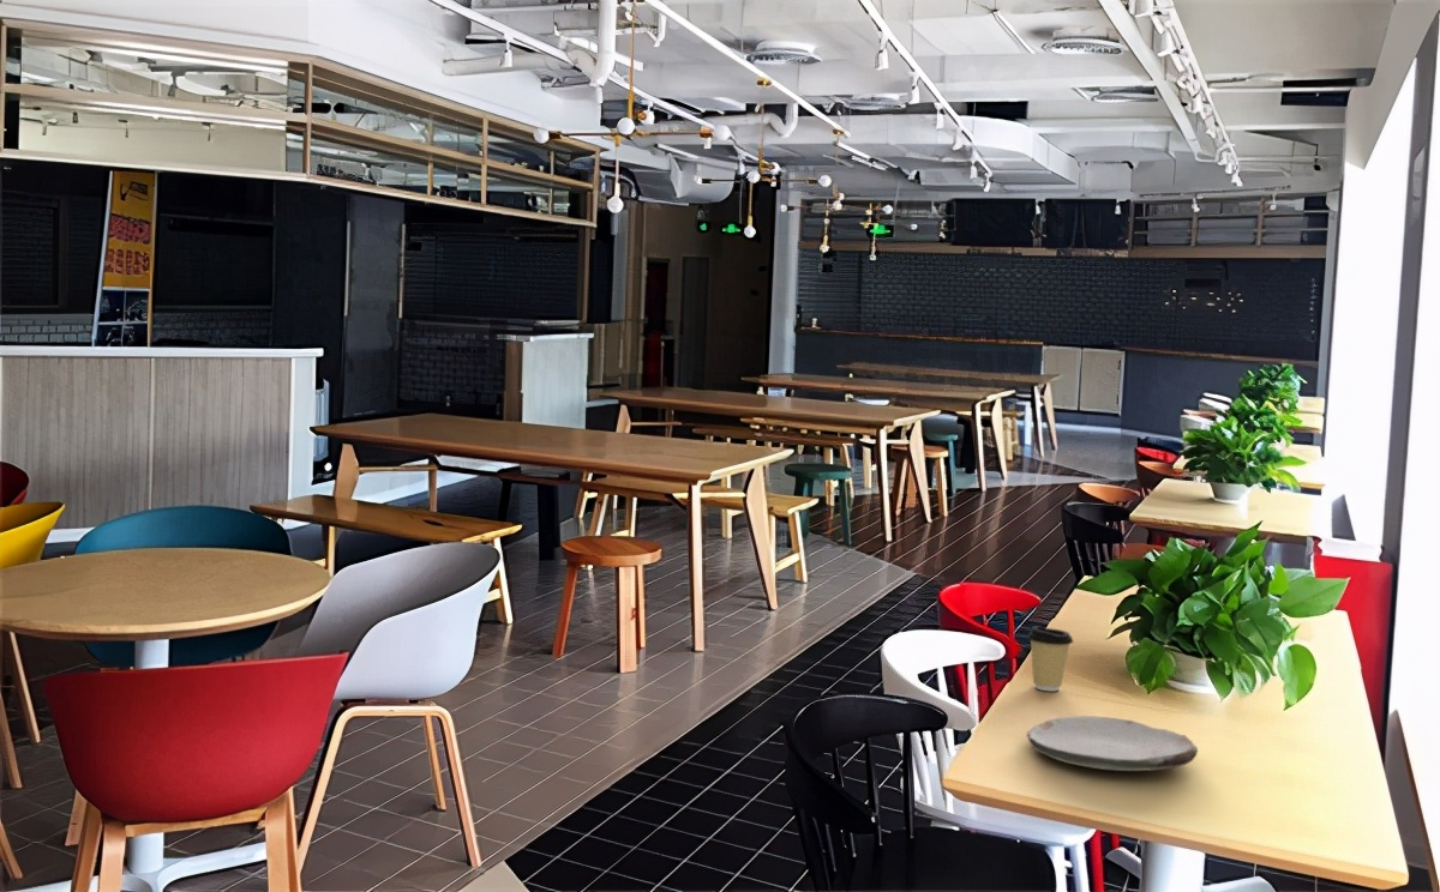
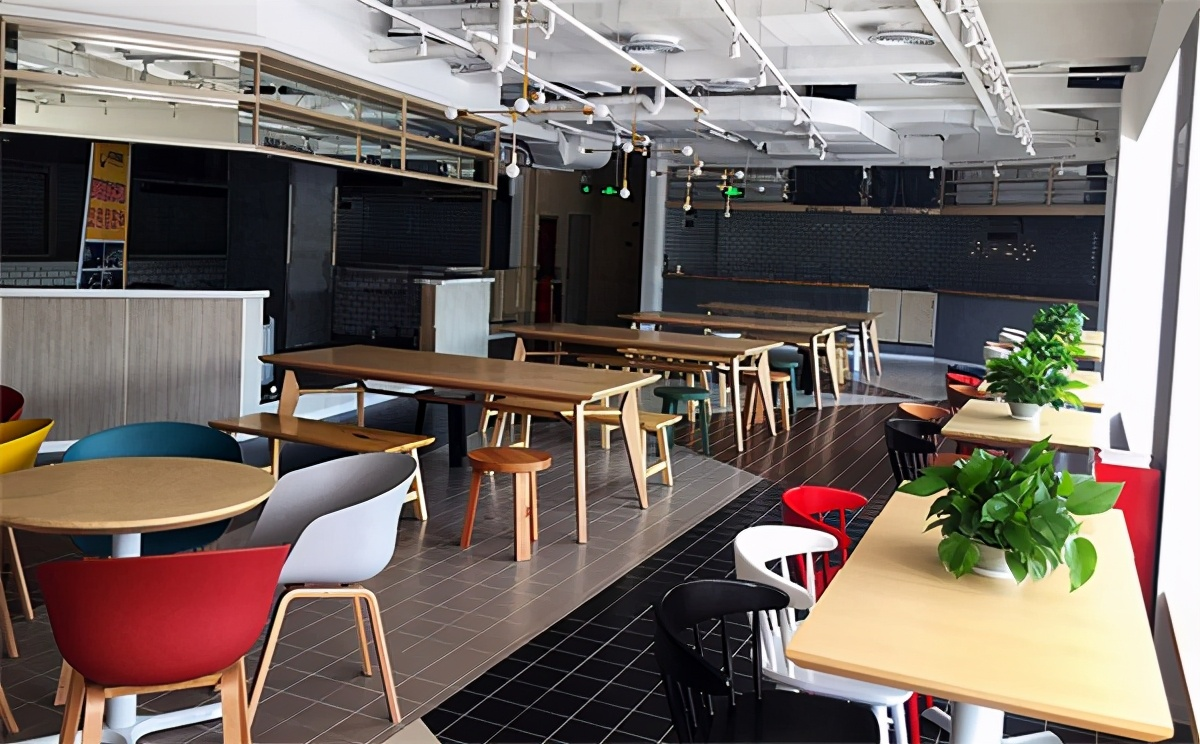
- coffee cup [1026,625,1074,692]
- plate [1026,715,1199,772]
